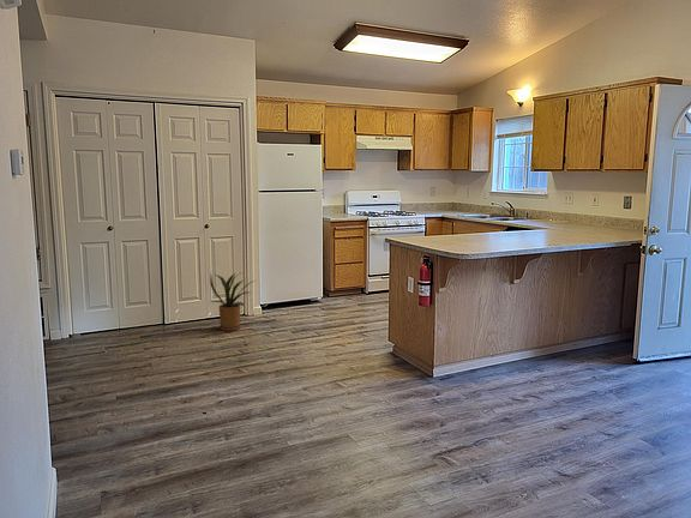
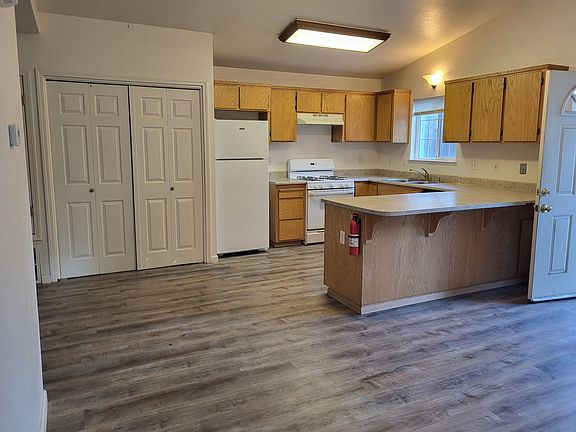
- house plant [209,271,256,332]
